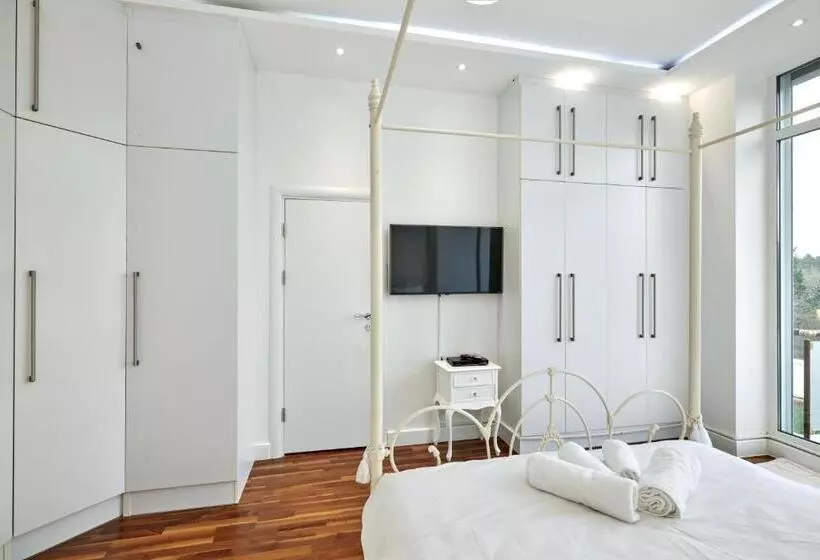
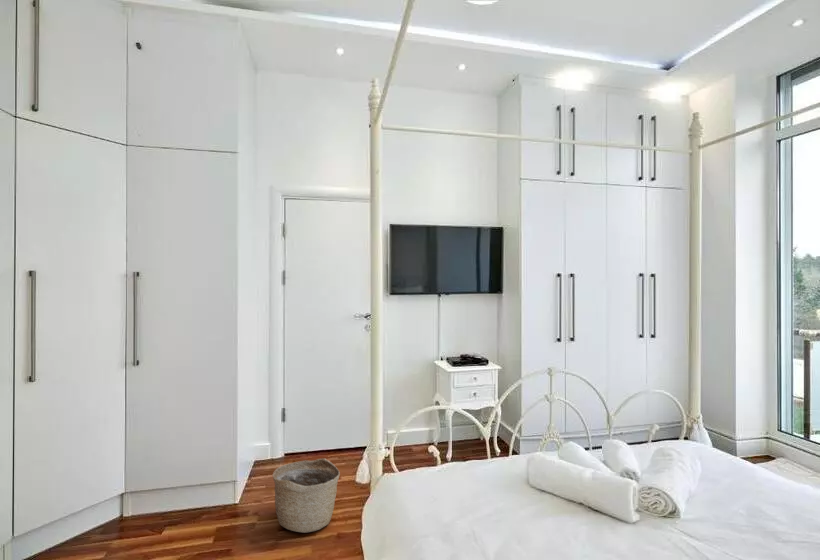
+ basket [272,457,341,534]
